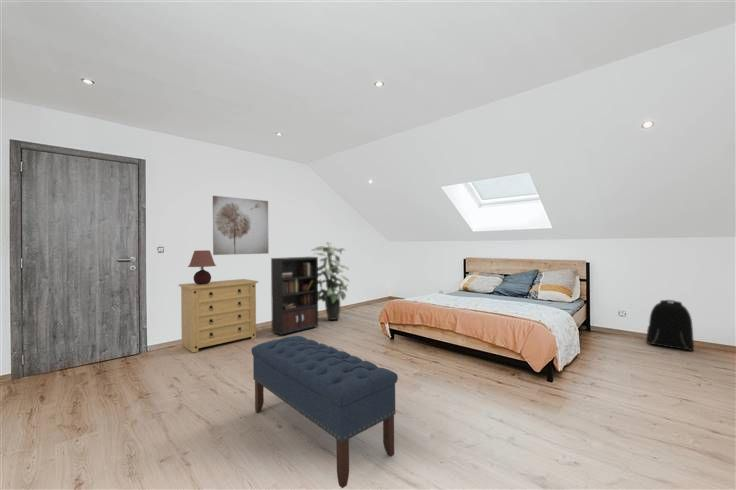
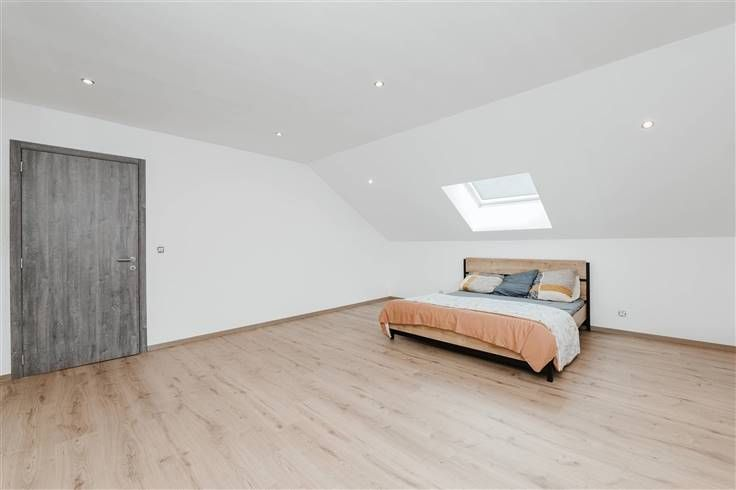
- bookcase [270,256,319,336]
- backpack [645,299,695,352]
- table lamp [187,249,217,285]
- dresser [178,278,259,353]
- wall art [212,195,270,256]
- indoor plant [311,241,351,321]
- bench [251,335,399,489]
